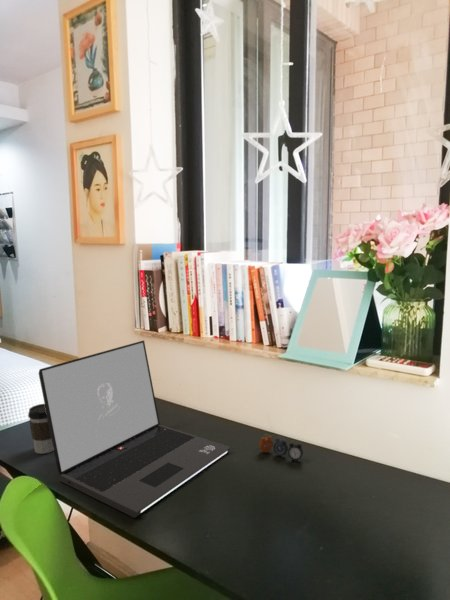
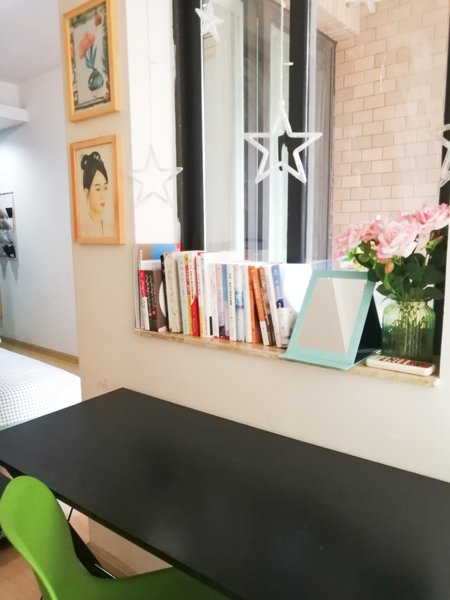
- laptop [38,339,232,519]
- alarm clock [258,433,304,463]
- coffee cup [27,403,54,455]
